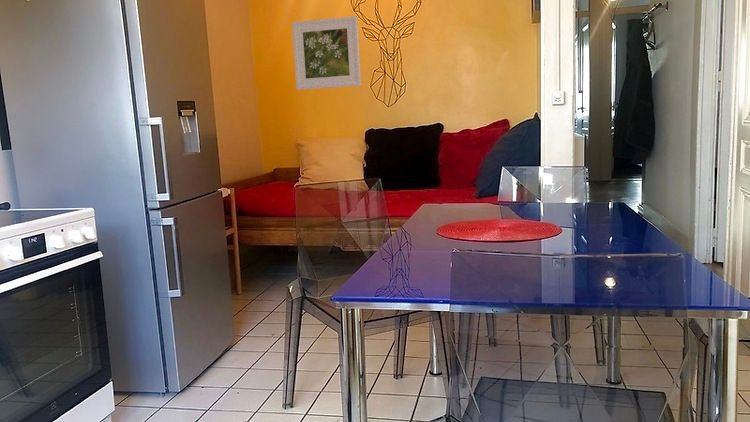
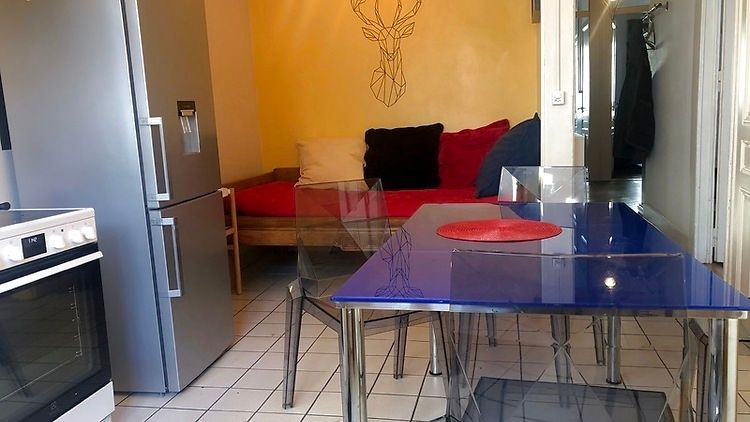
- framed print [291,15,362,91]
